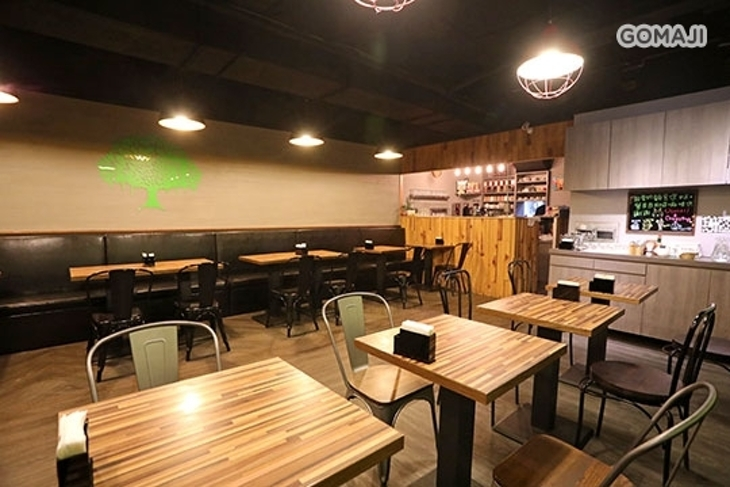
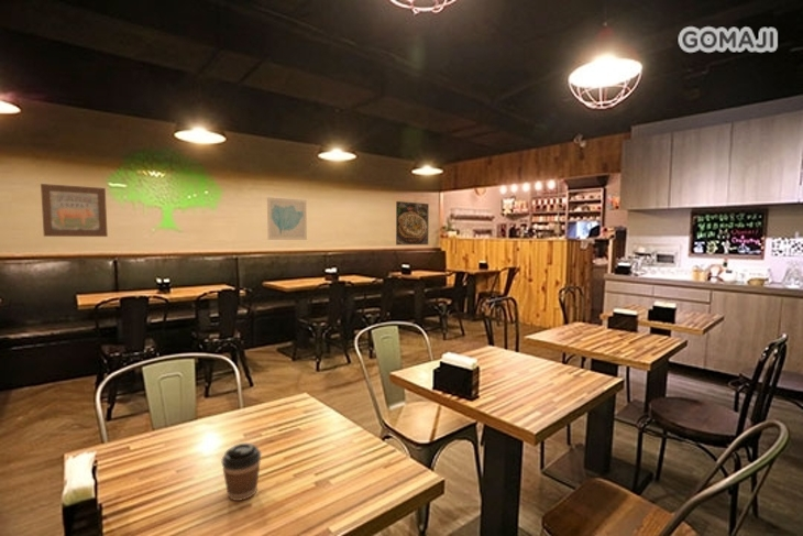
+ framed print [395,200,430,247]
+ coffee cup [220,442,262,502]
+ wall art [266,196,308,241]
+ wall art [40,183,109,238]
